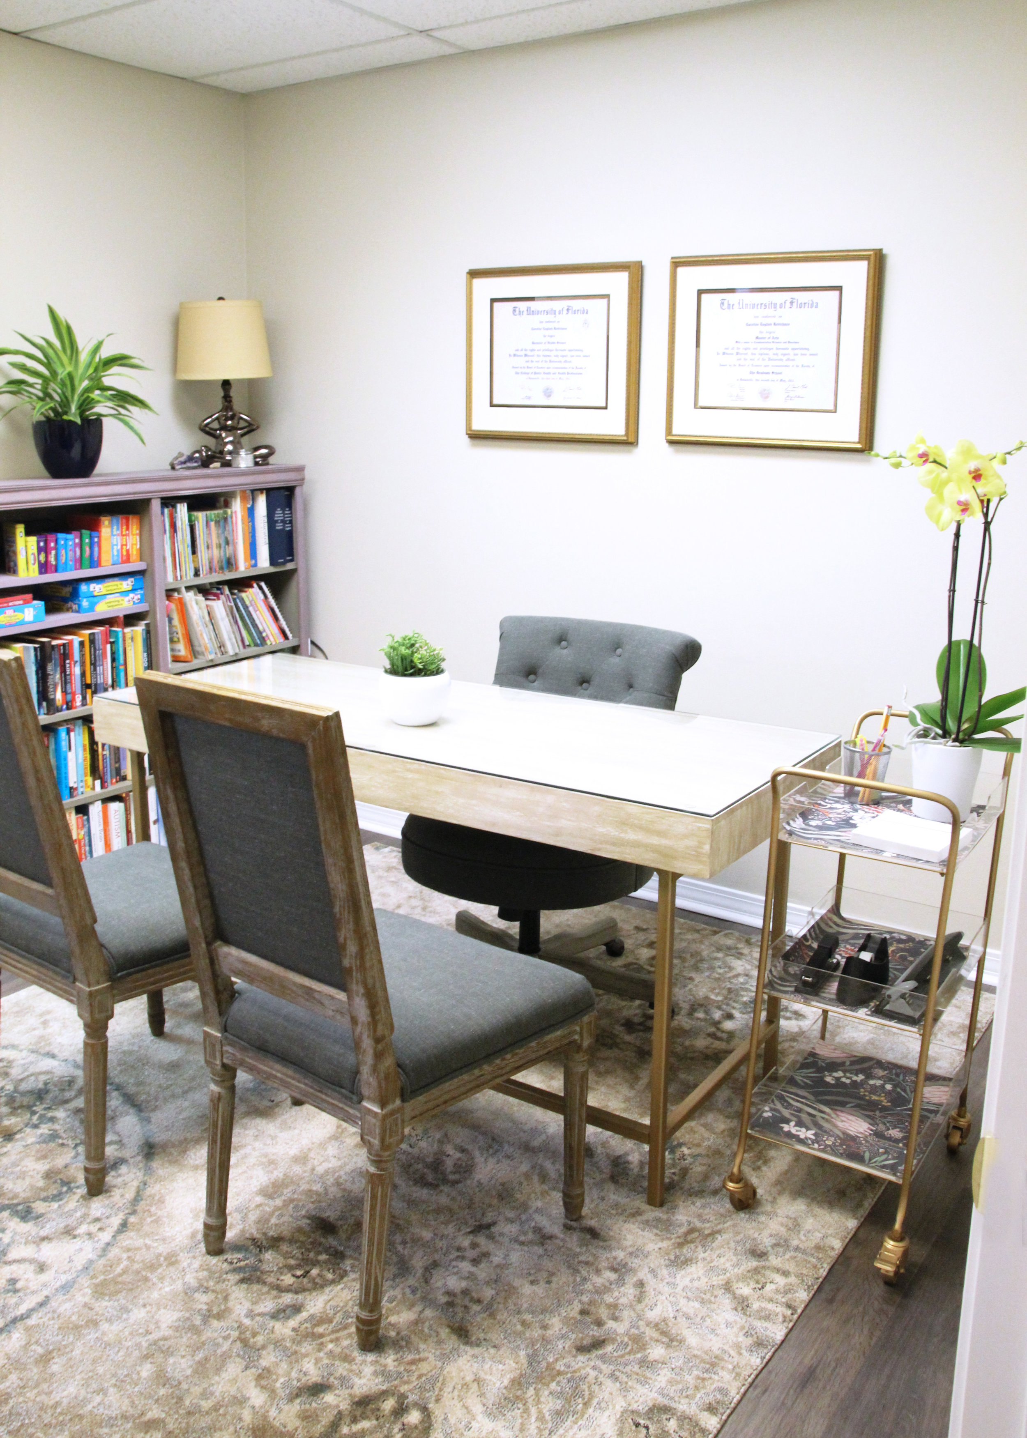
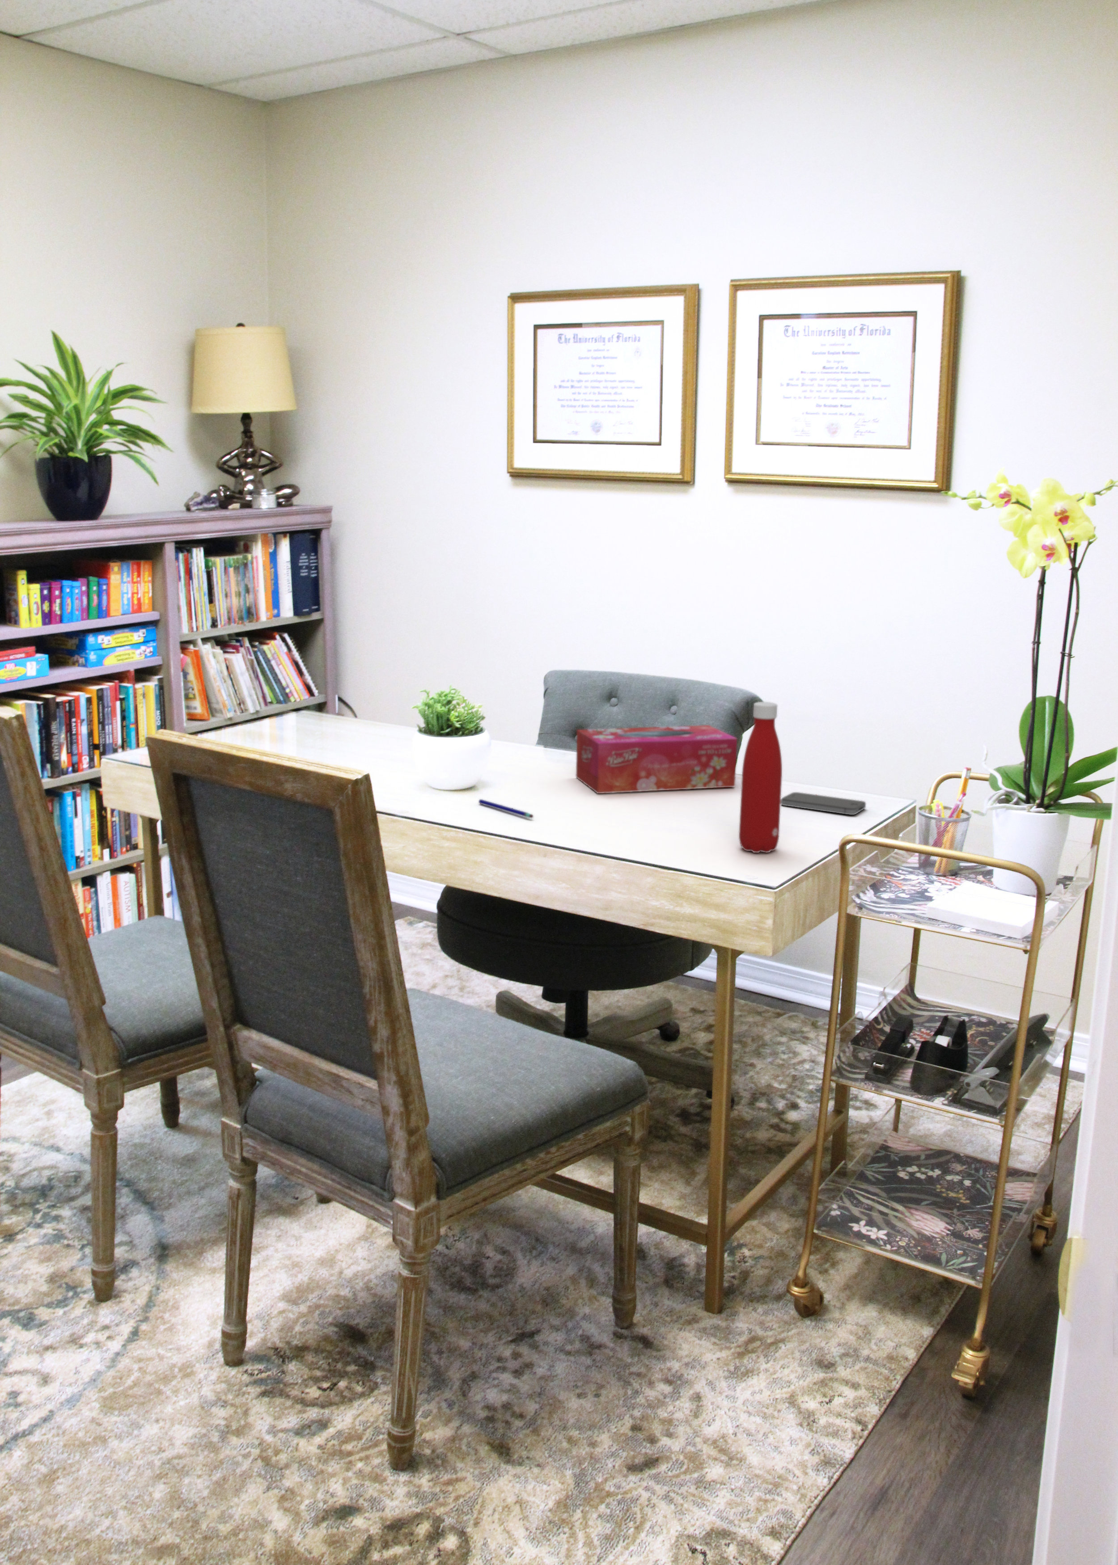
+ tissue box [576,724,737,793]
+ pen [478,798,534,819]
+ smartphone [780,792,866,815]
+ bottle [738,701,783,854]
